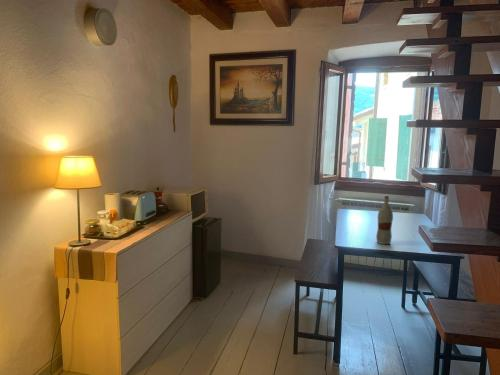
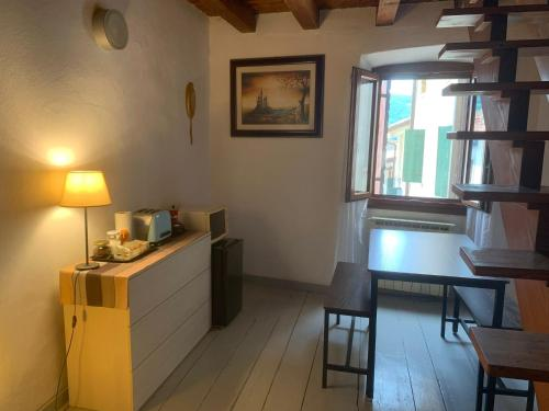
- bottle [375,195,394,245]
